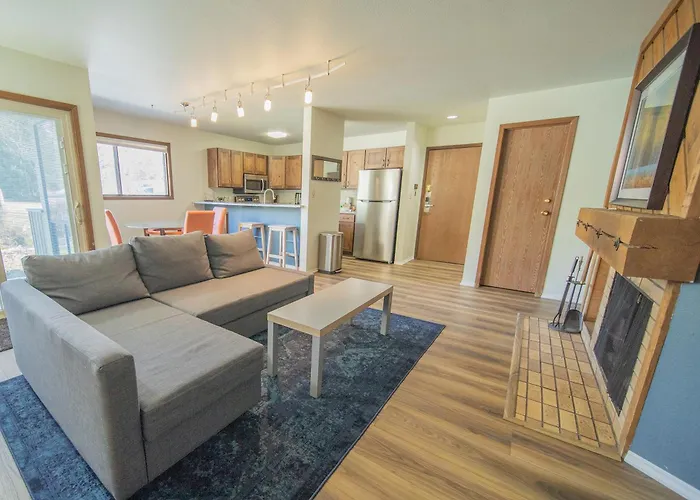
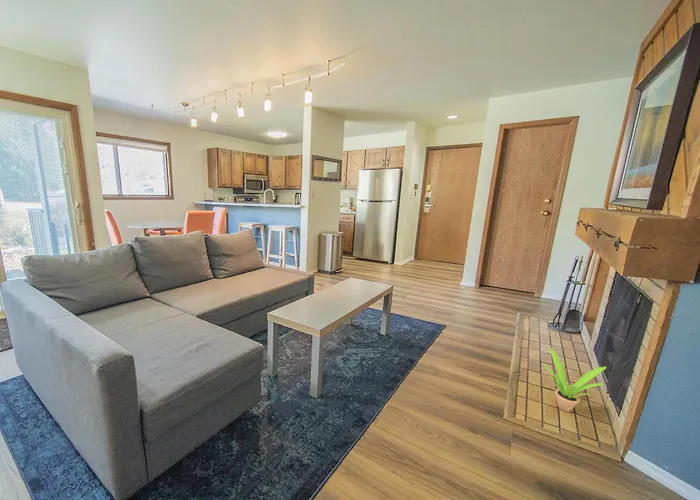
+ potted plant [542,347,608,413]
